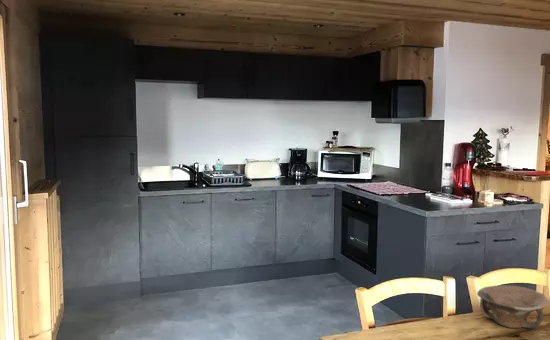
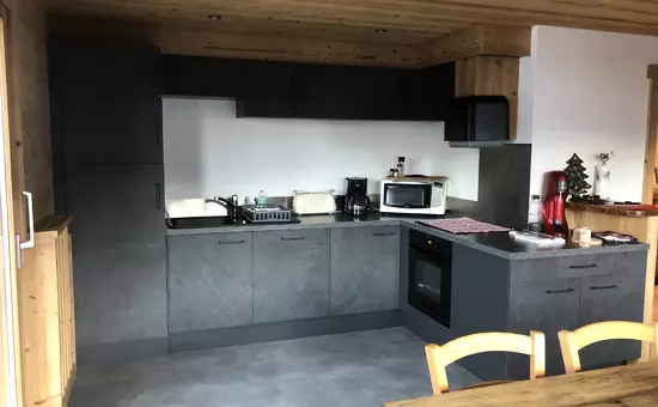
- bowl [476,285,549,329]
